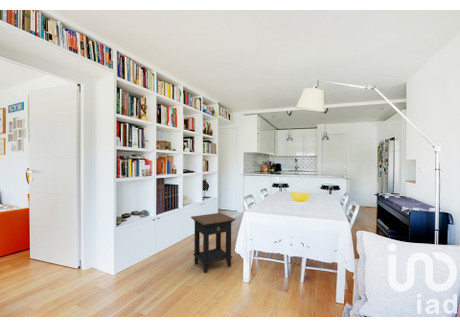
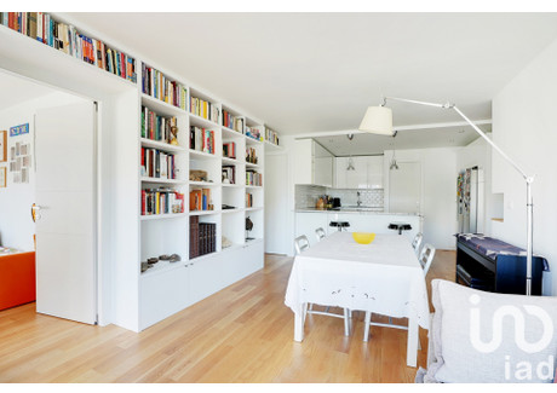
- side table [190,212,236,274]
